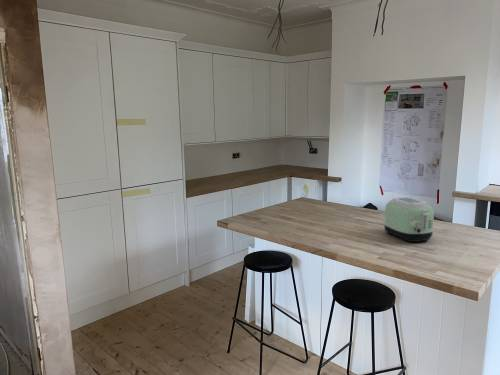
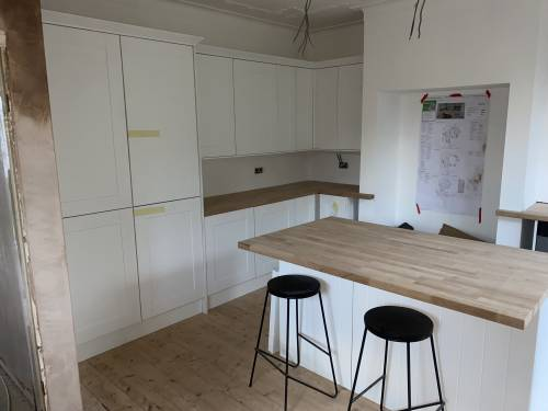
- toaster [383,196,435,243]
